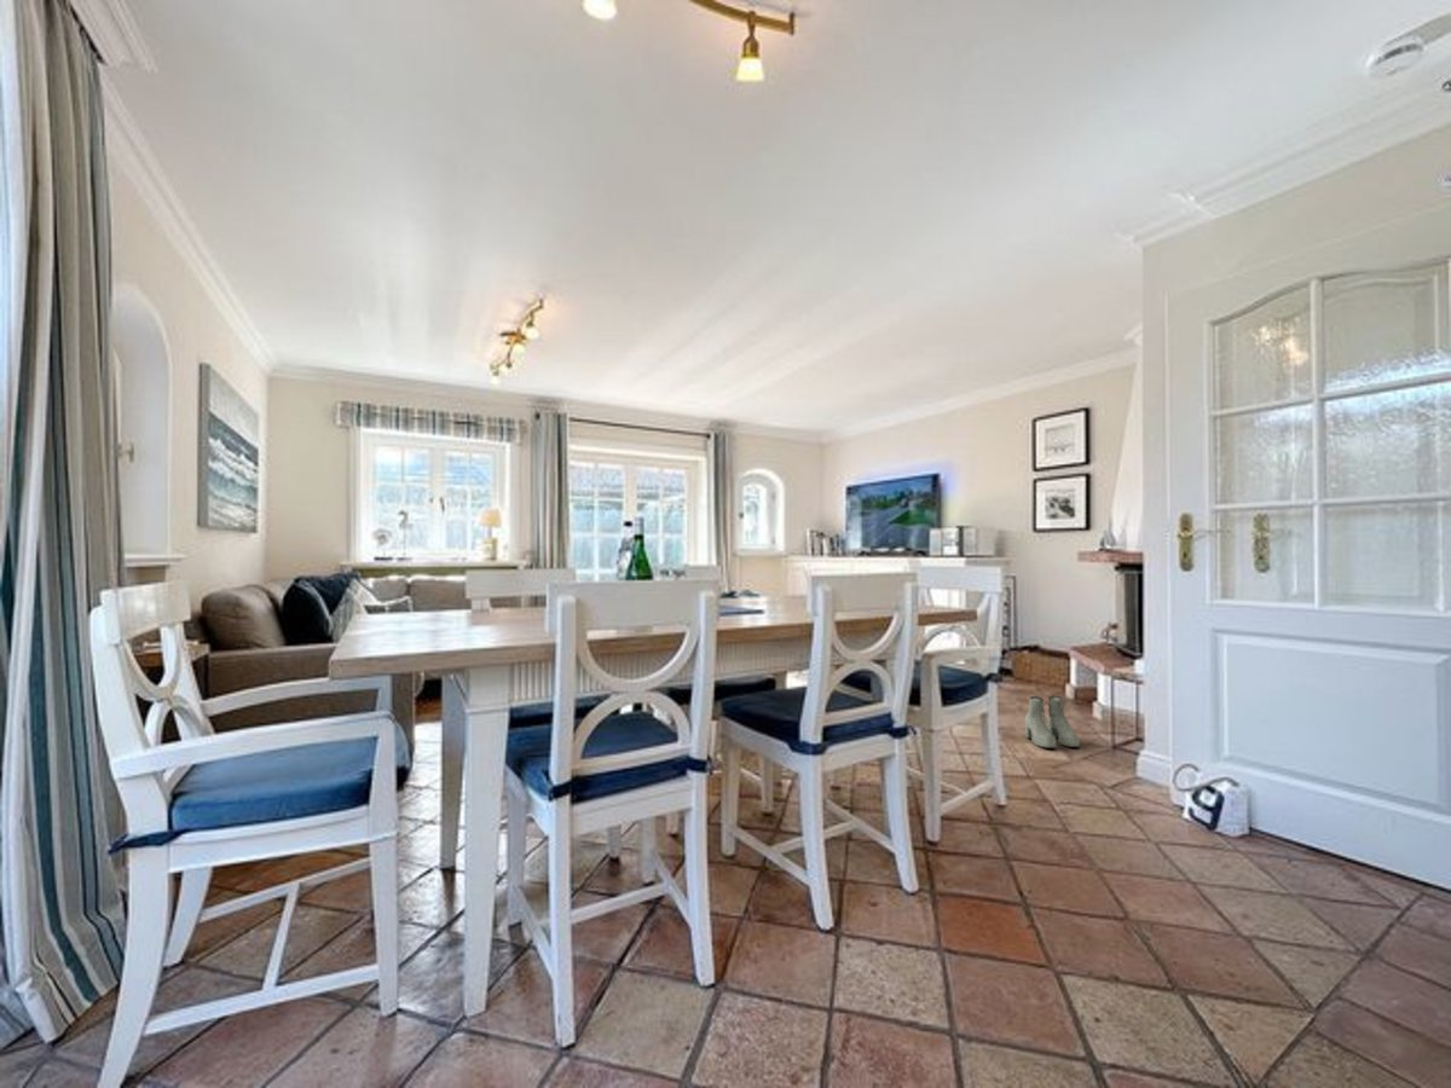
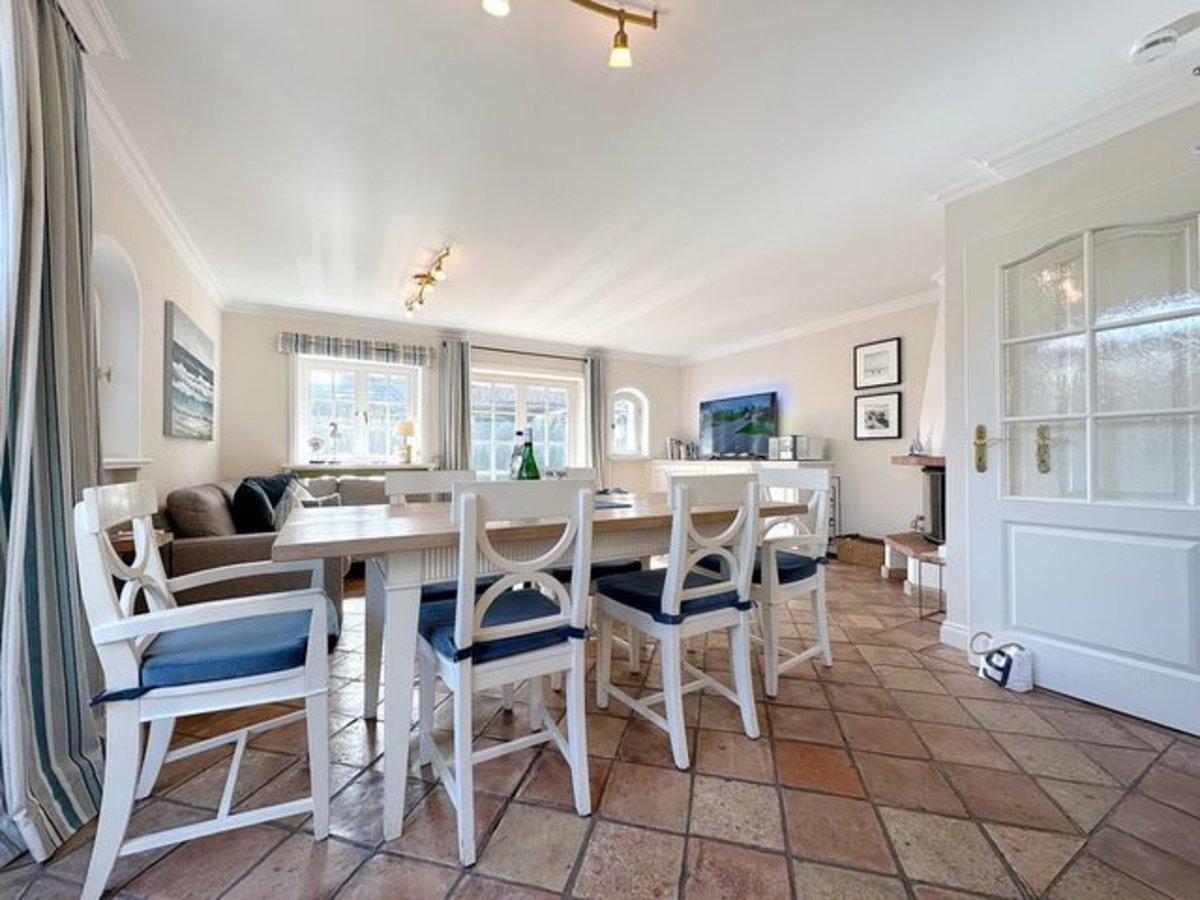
- boots [1024,695,1081,750]
